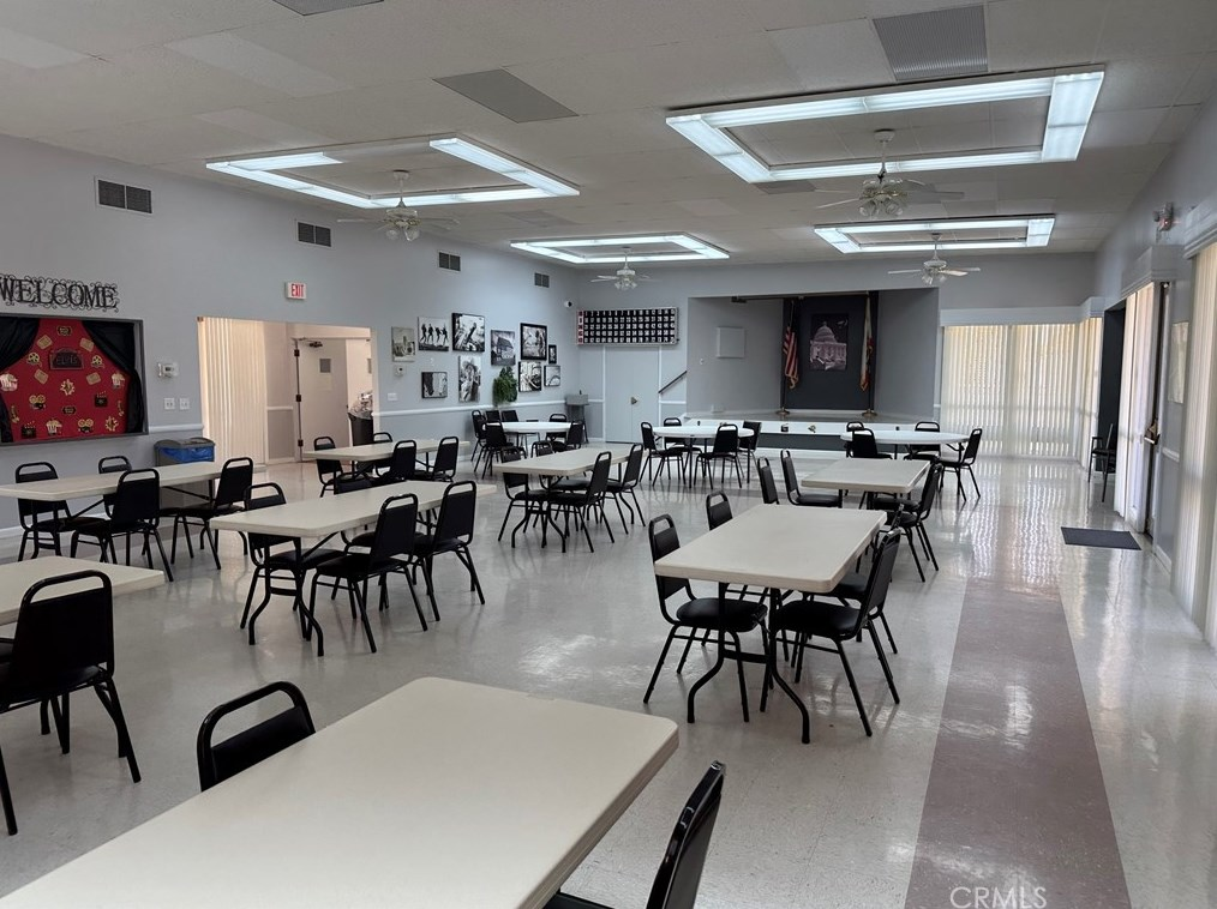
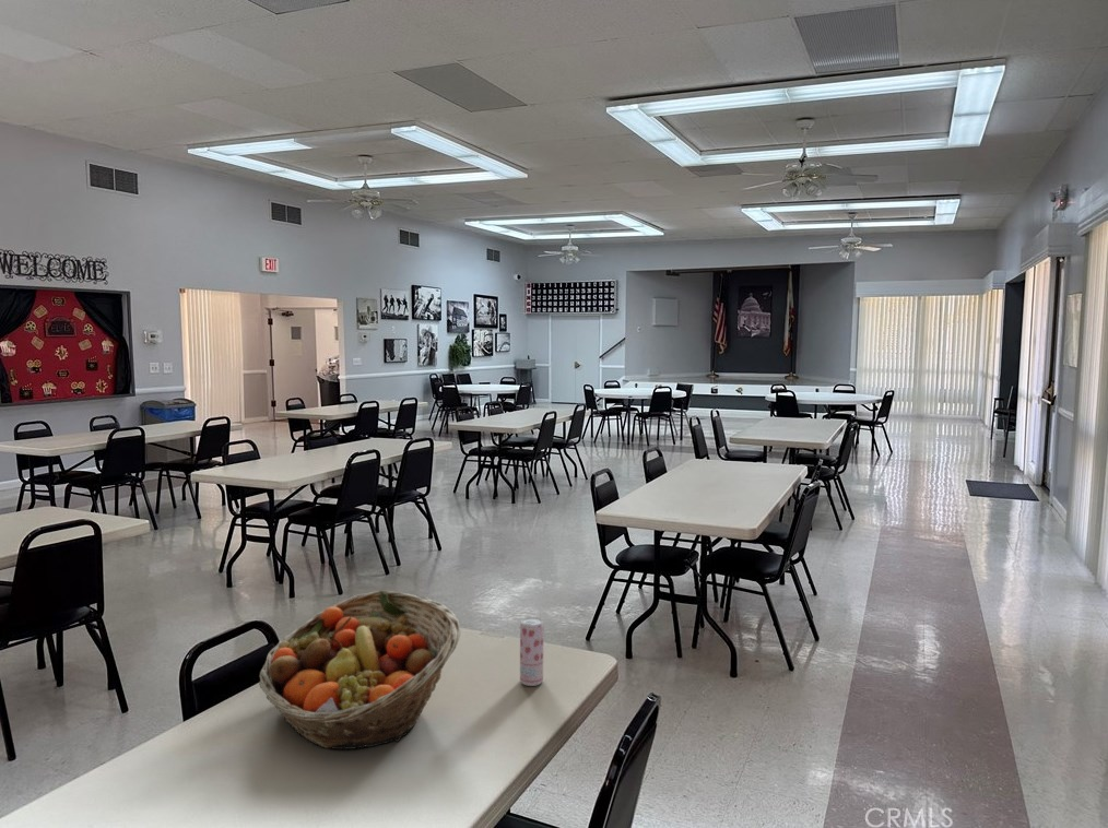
+ beverage can [519,616,544,687]
+ fruit basket [258,590,461,750]
